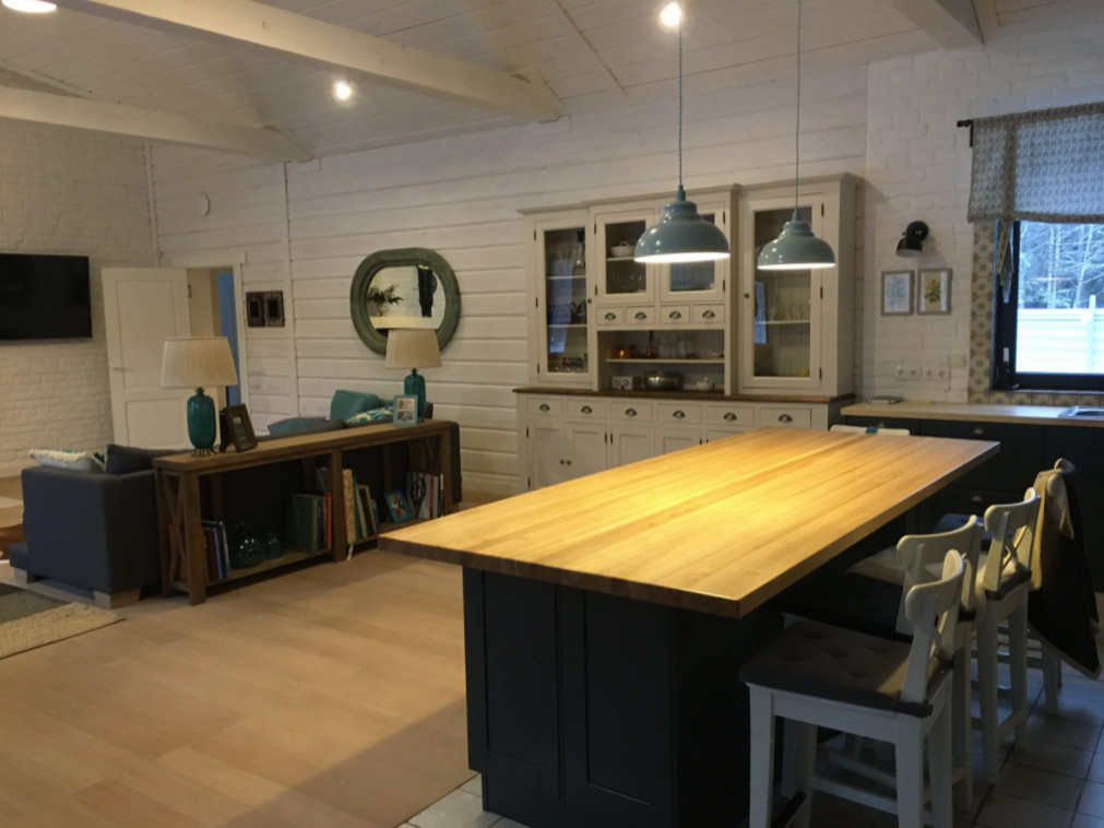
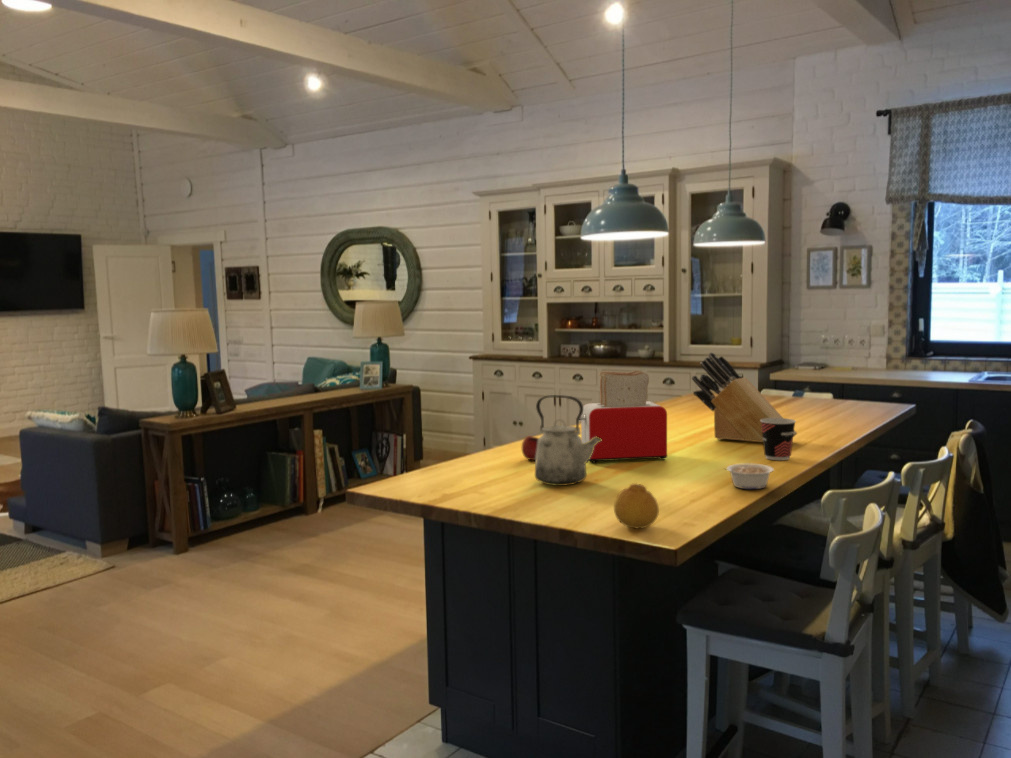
+ legume [722,462,775,490]
+ toaster [579,370,668,464]
+ fruit [521,435,539,461]
+ cup [760,417,797,461]
+ knife block [691,351,798,443]
+ fruit [613,482,660,530]
+ kettle [534,394,602,487]
